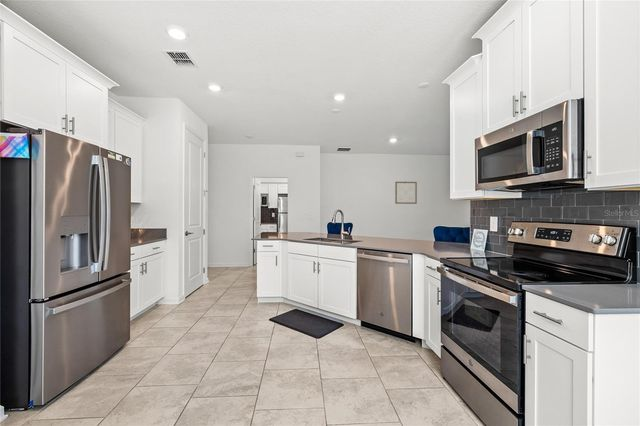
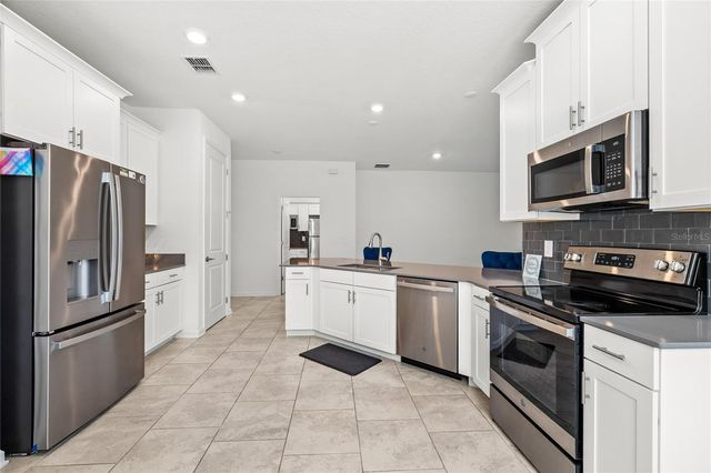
- wall art [394,180,418,205]
